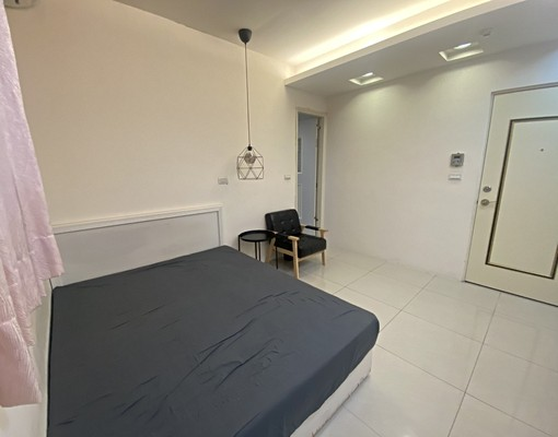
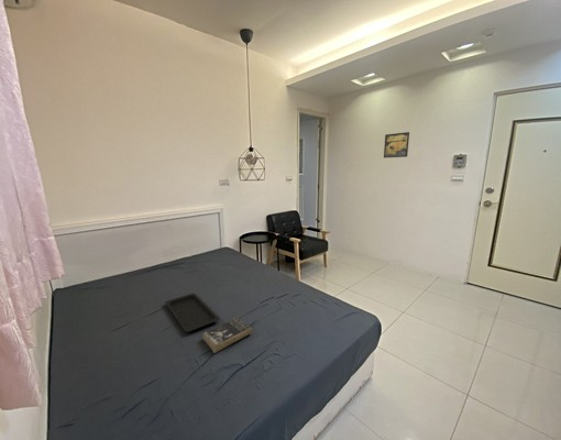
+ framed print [383,131,410,158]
+ serving tray [164,293,221,333]
+ book [201,316,253,354]
